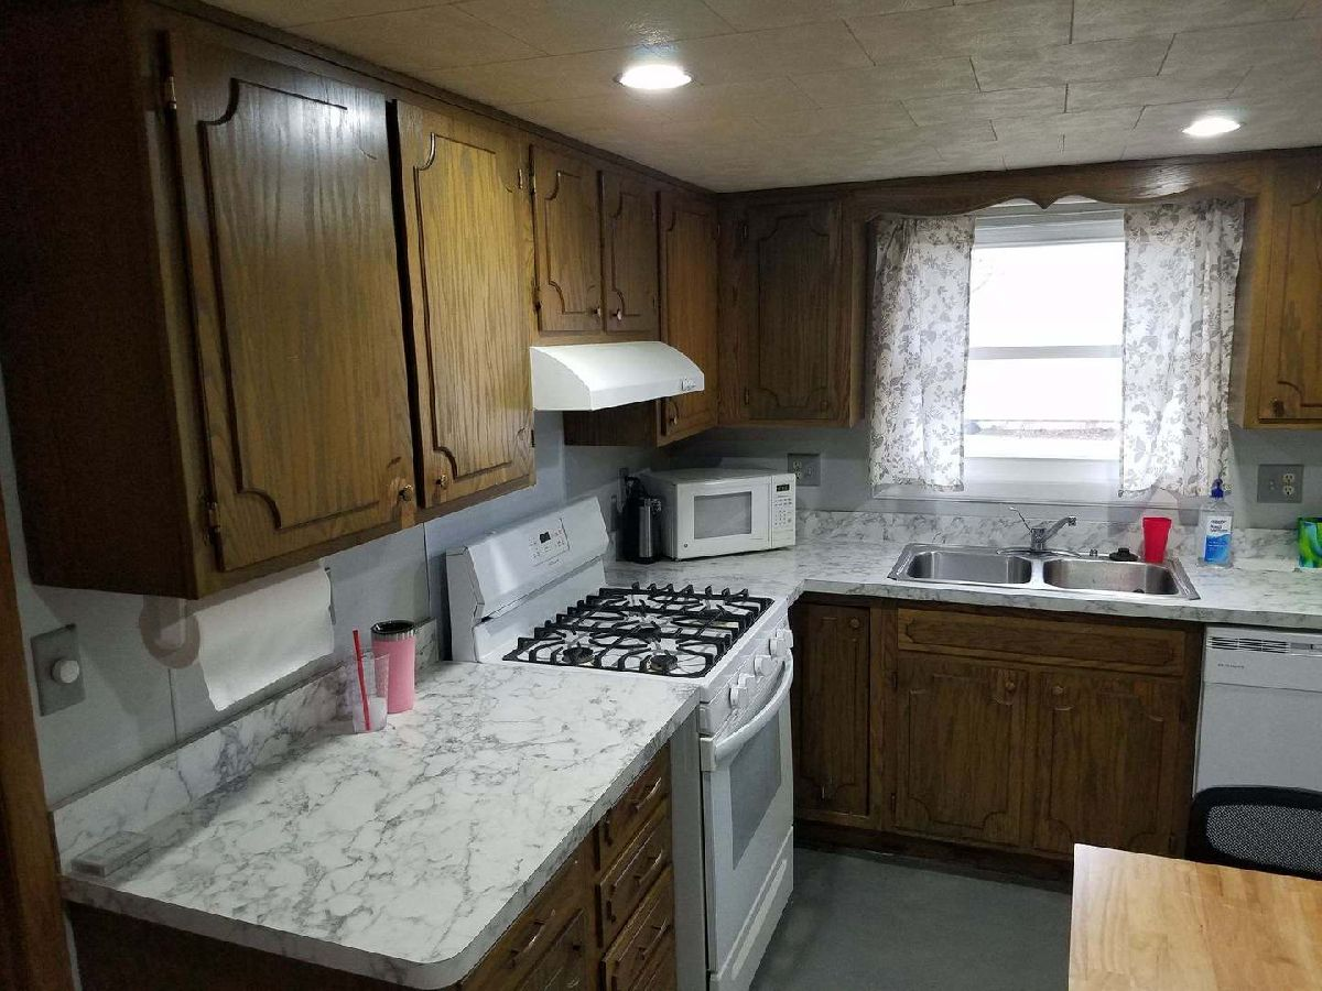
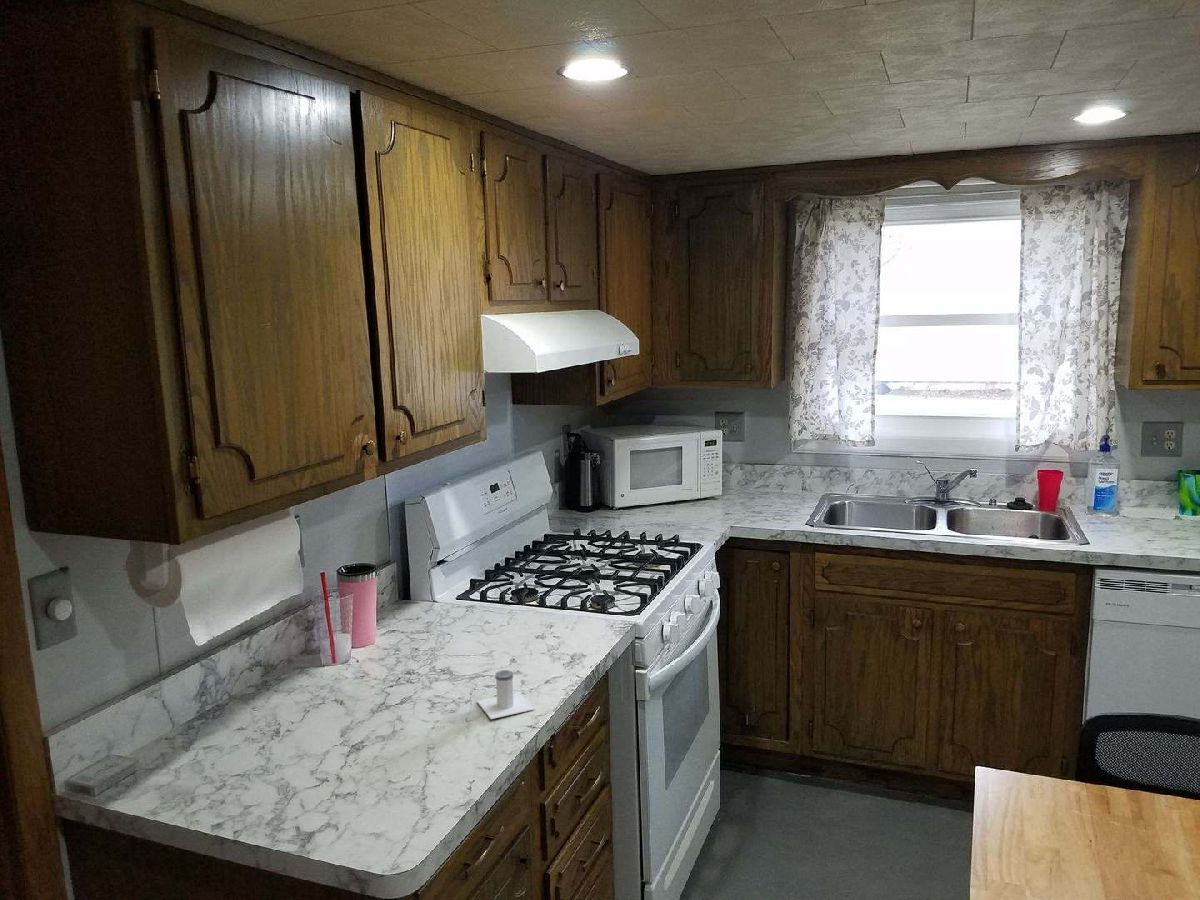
+ salt shaker [476,669,535,720]
